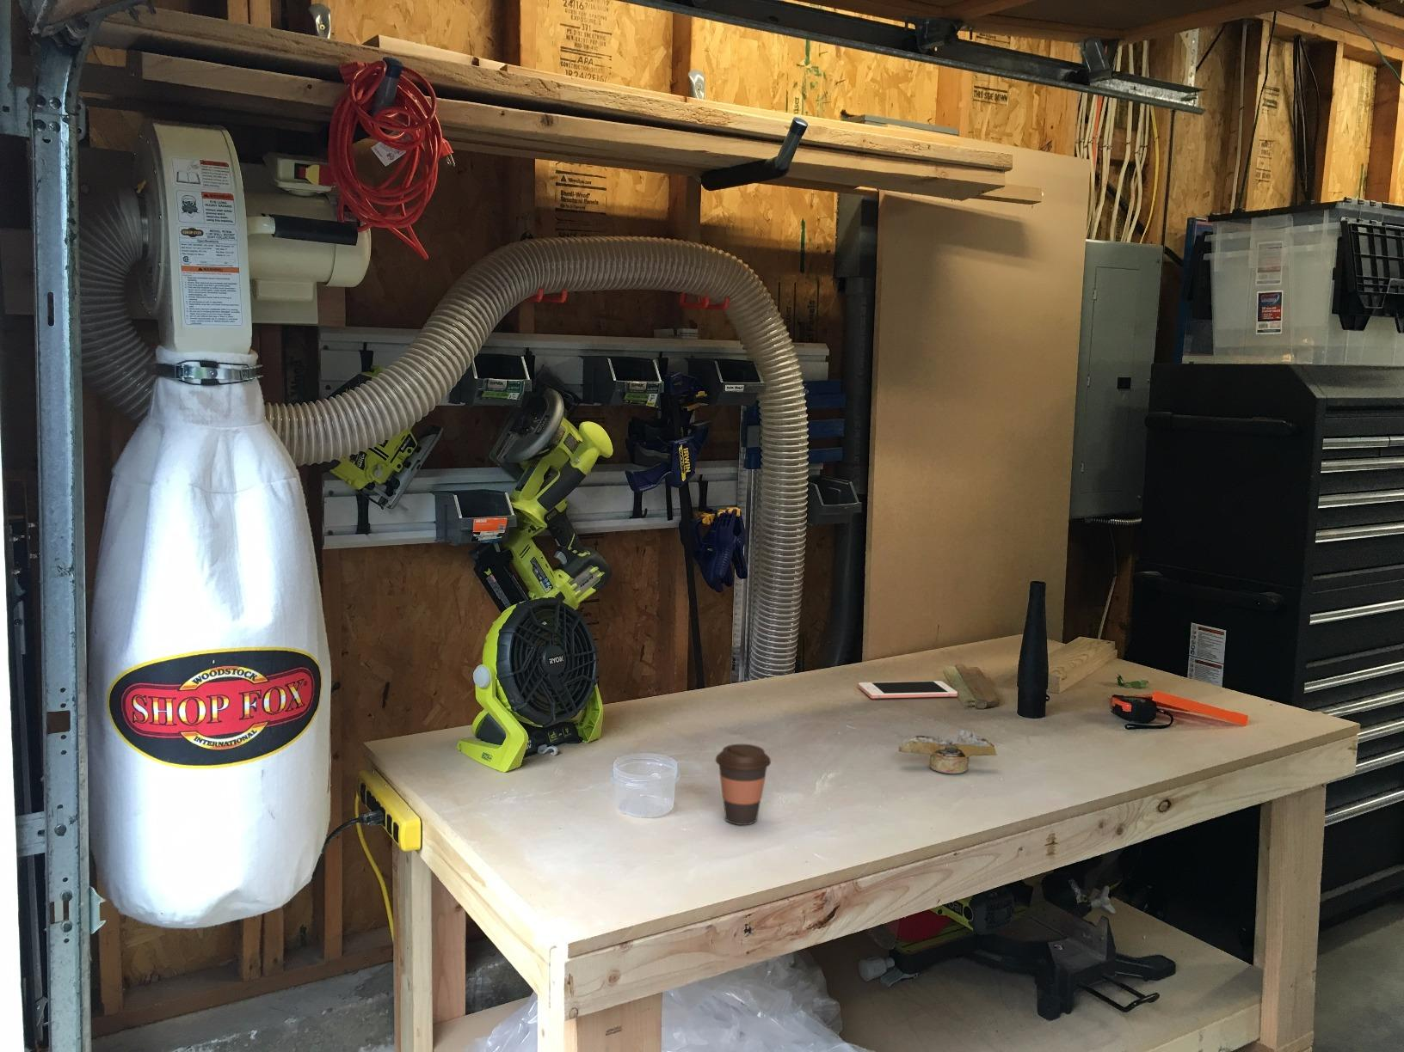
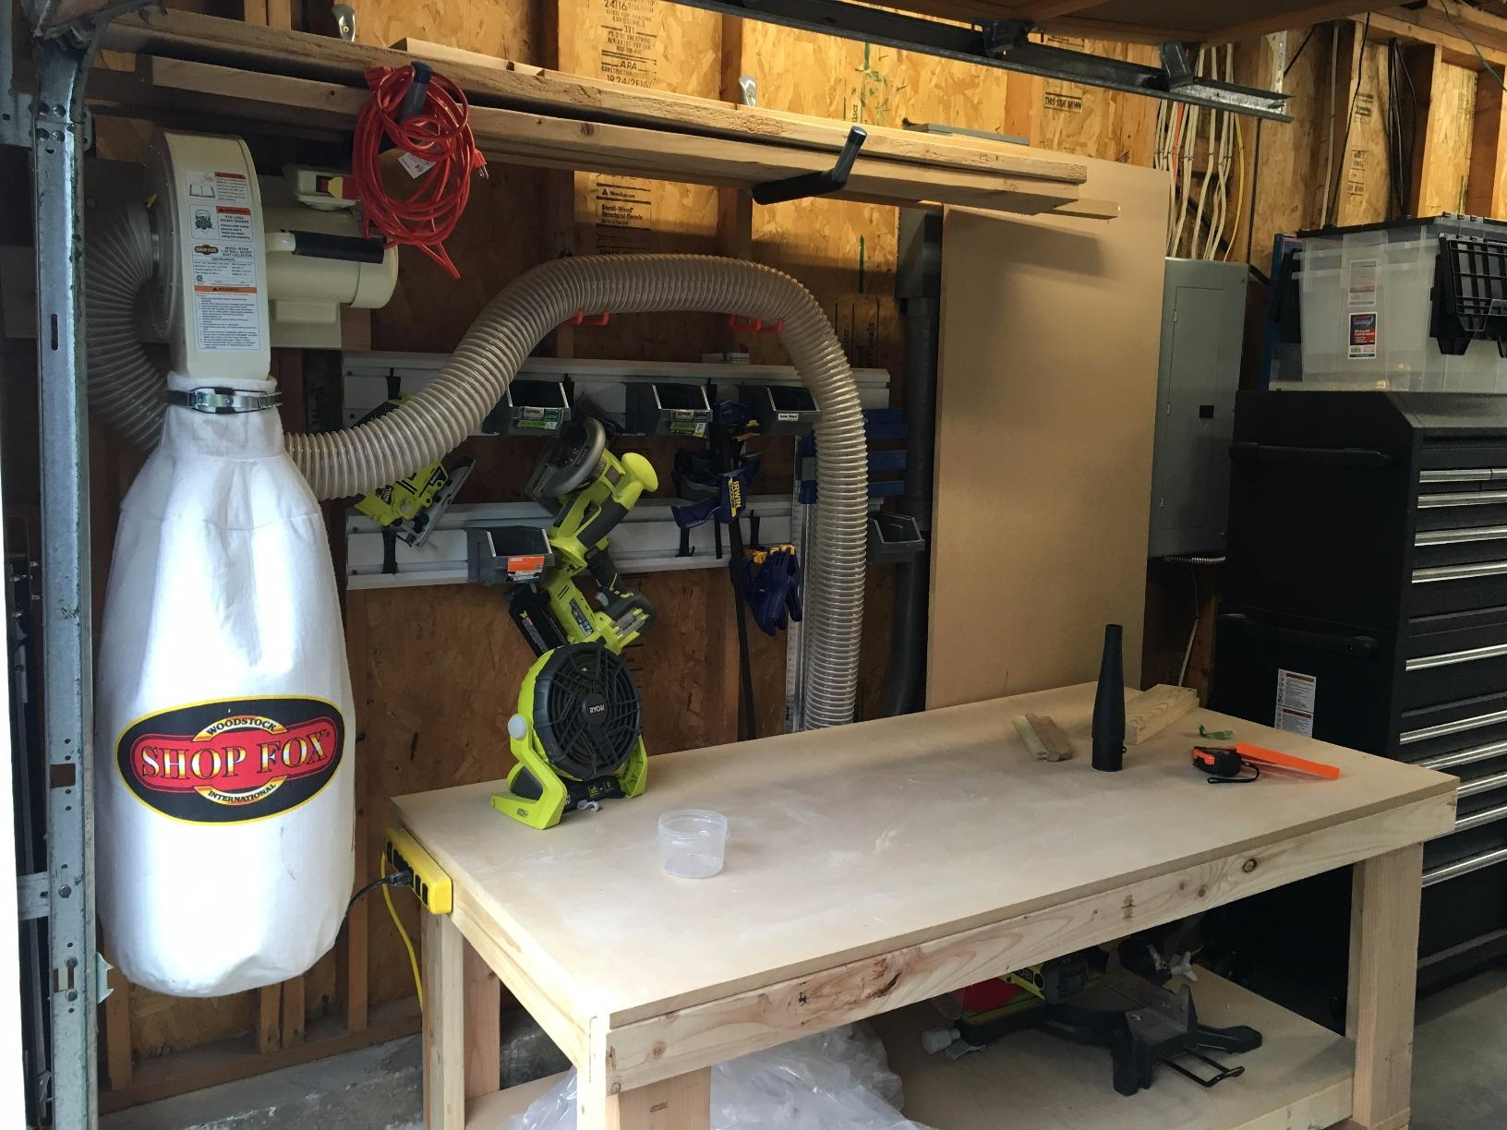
- cell phone [858,680,958,699]
- baseball [898,729,998,775]
- coffee cup [715,744,772,825]
